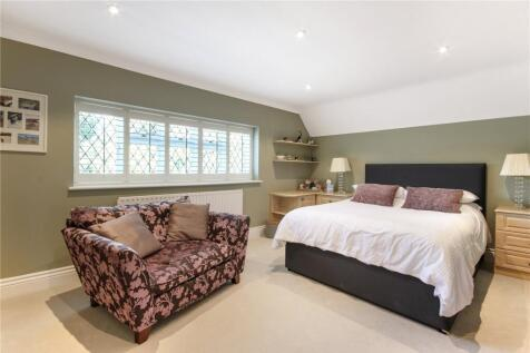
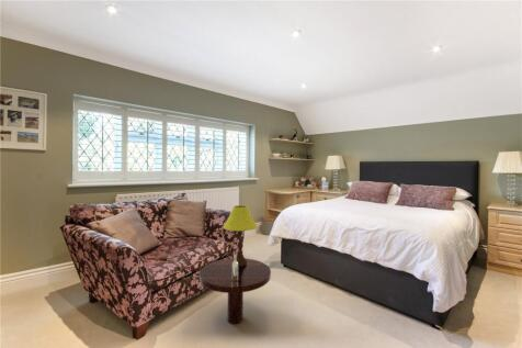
+ table lamp [222,204,259,266]
+ coffee table [198,252,272,325]
